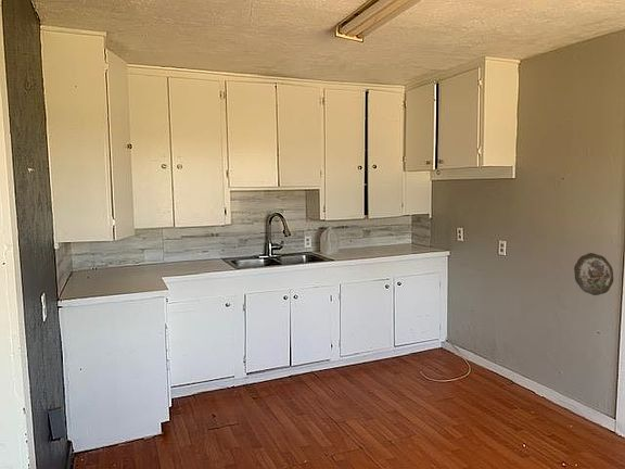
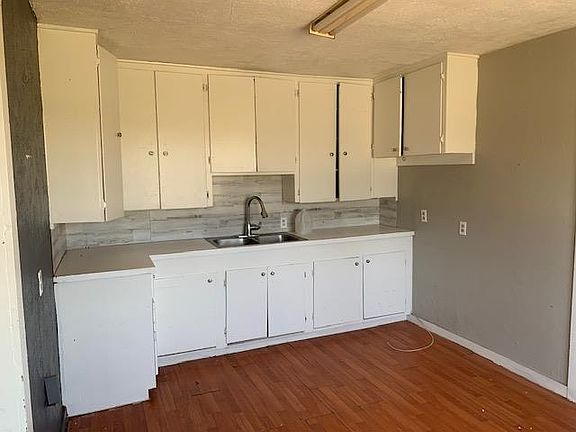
- decorative plate [573,252,614,296]
